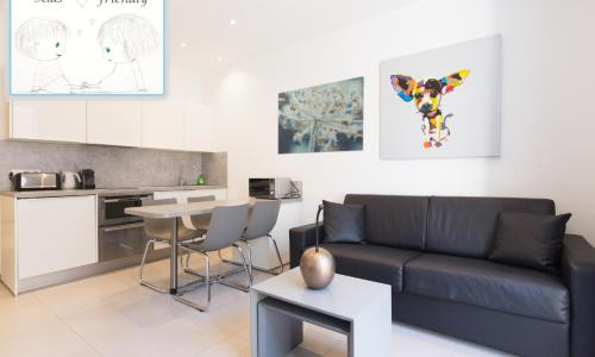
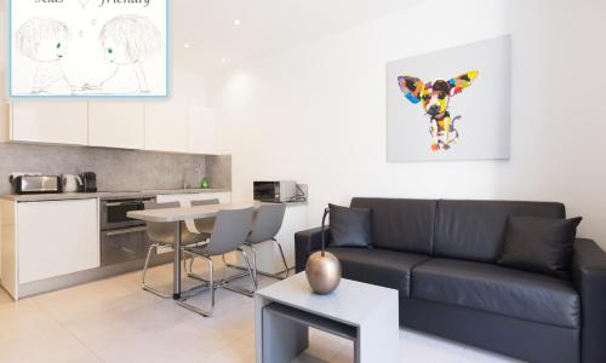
- wall art [277,75,365,156]
